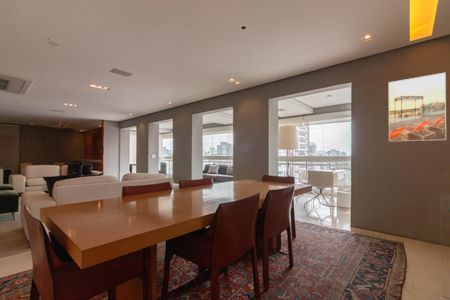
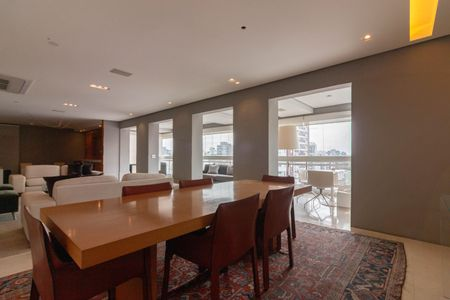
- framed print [388,72,447,142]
